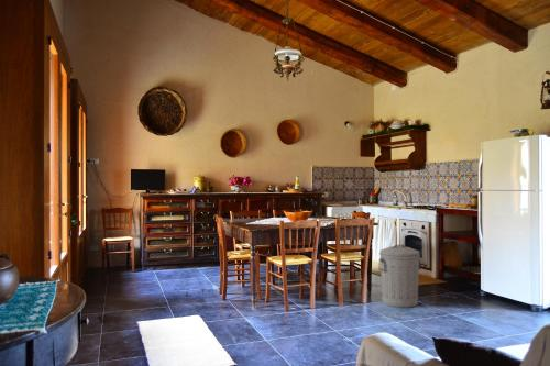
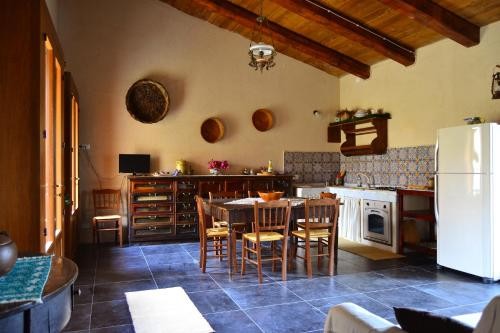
- trash can [377,244,421,308]
